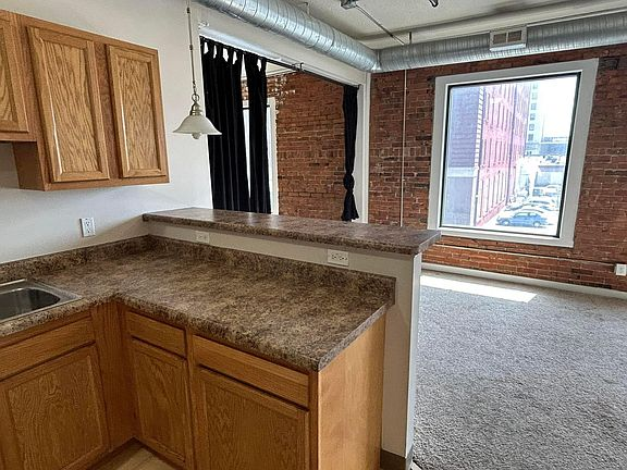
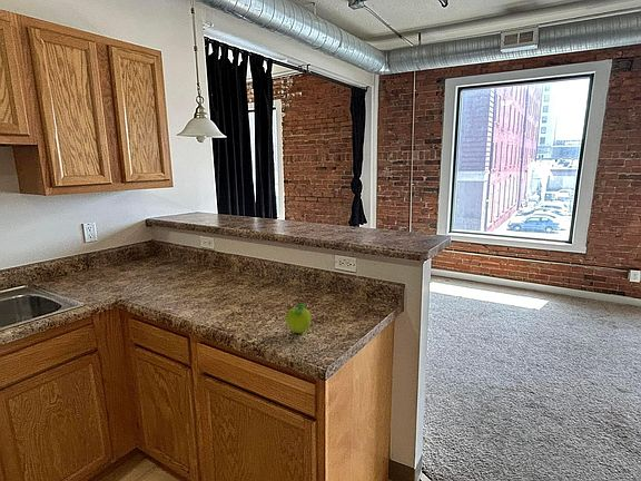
+ fruit [285,303,312,334]
